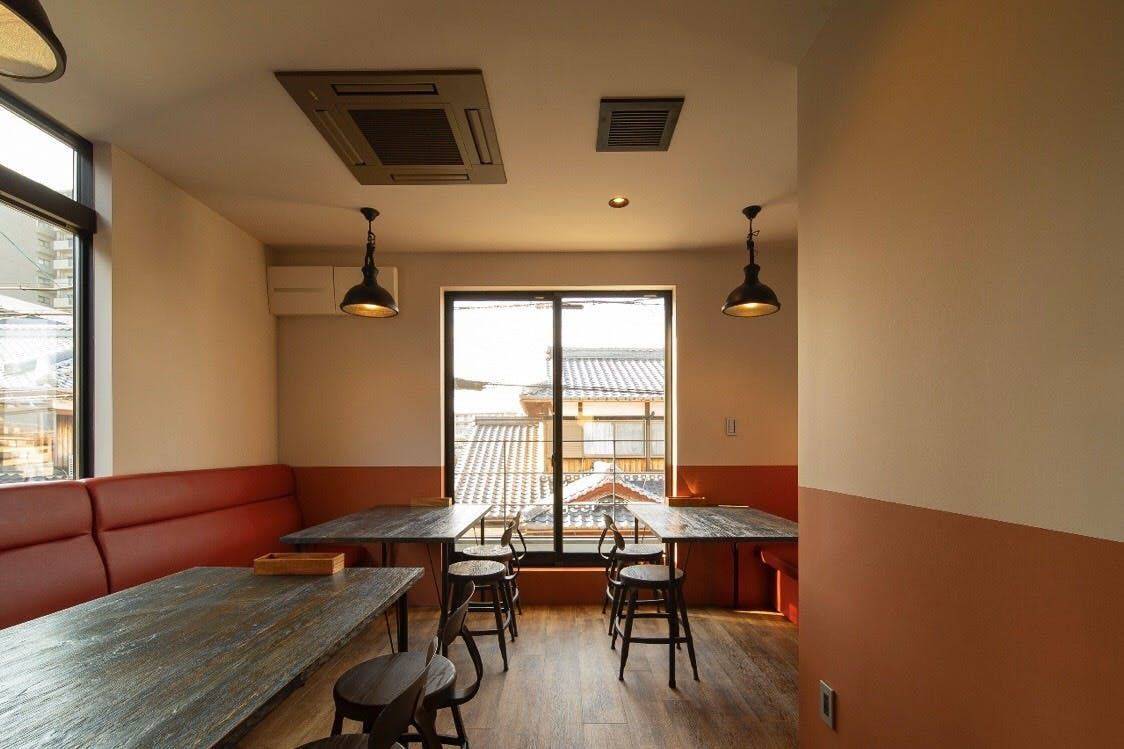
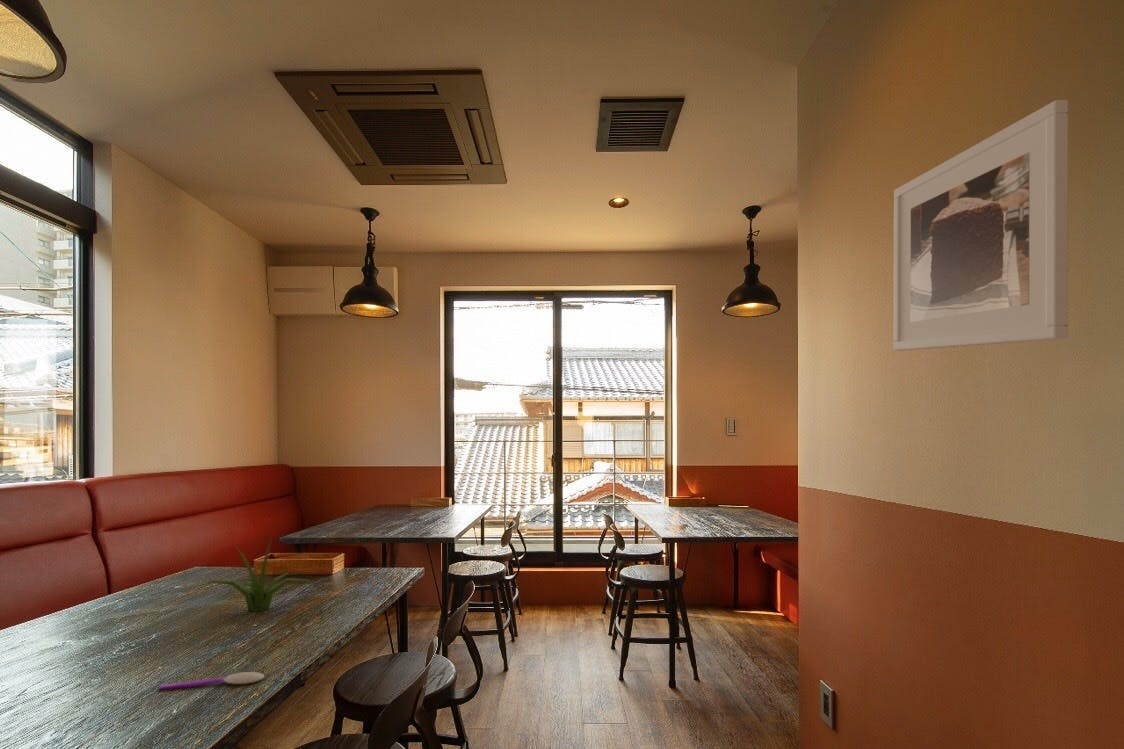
+ plant [196,536,321,613]
+ spoon [157,671,265,691]
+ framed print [893,99,1069,352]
